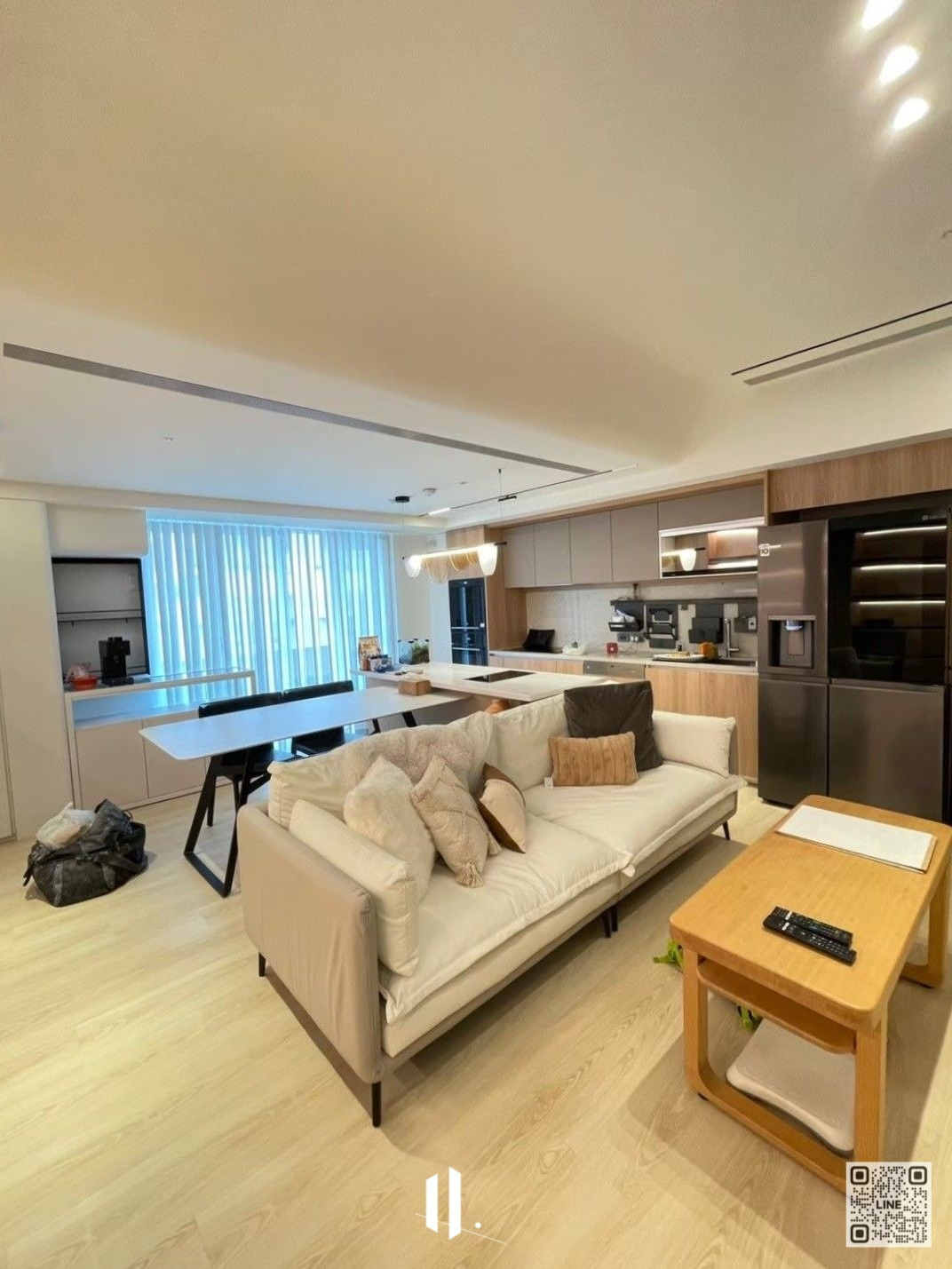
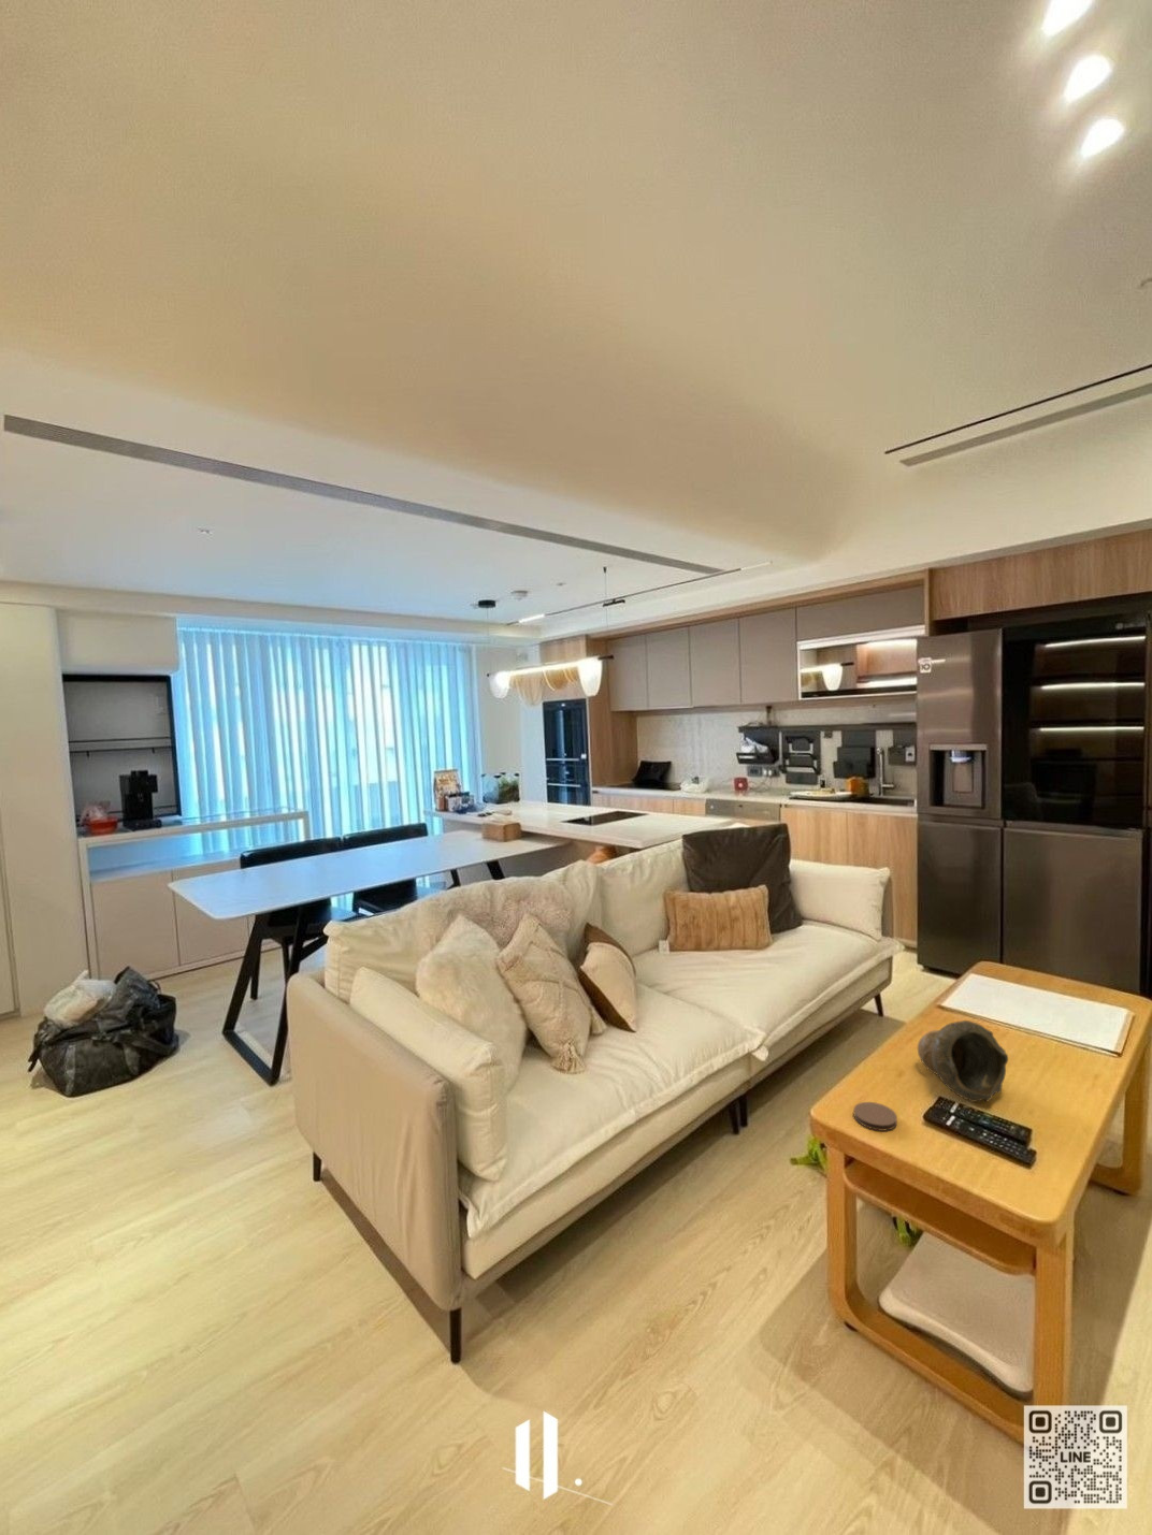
+ coaster [853,1101,898,1132]
+ decorative bowl [917,1020,1009,1103]
